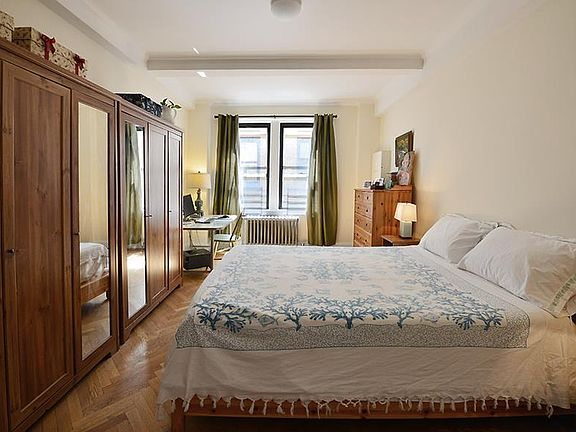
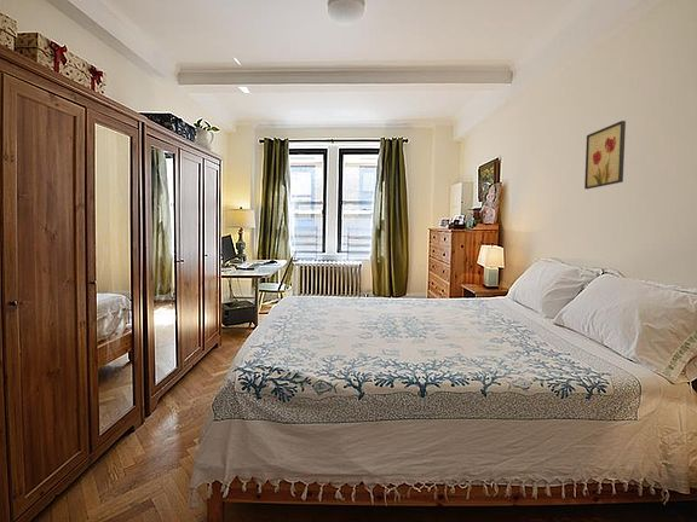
+ wall art [583,120,627,190]
